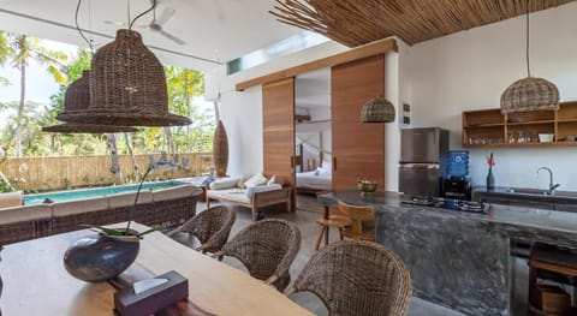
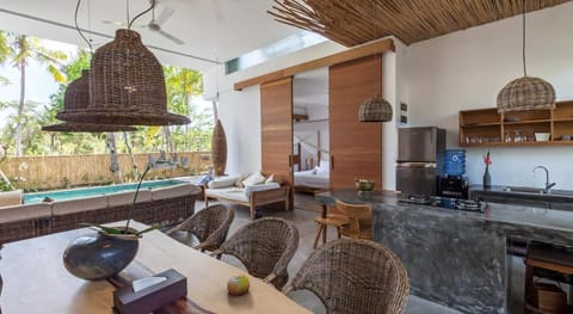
+ fruit [226,273,251,297]
